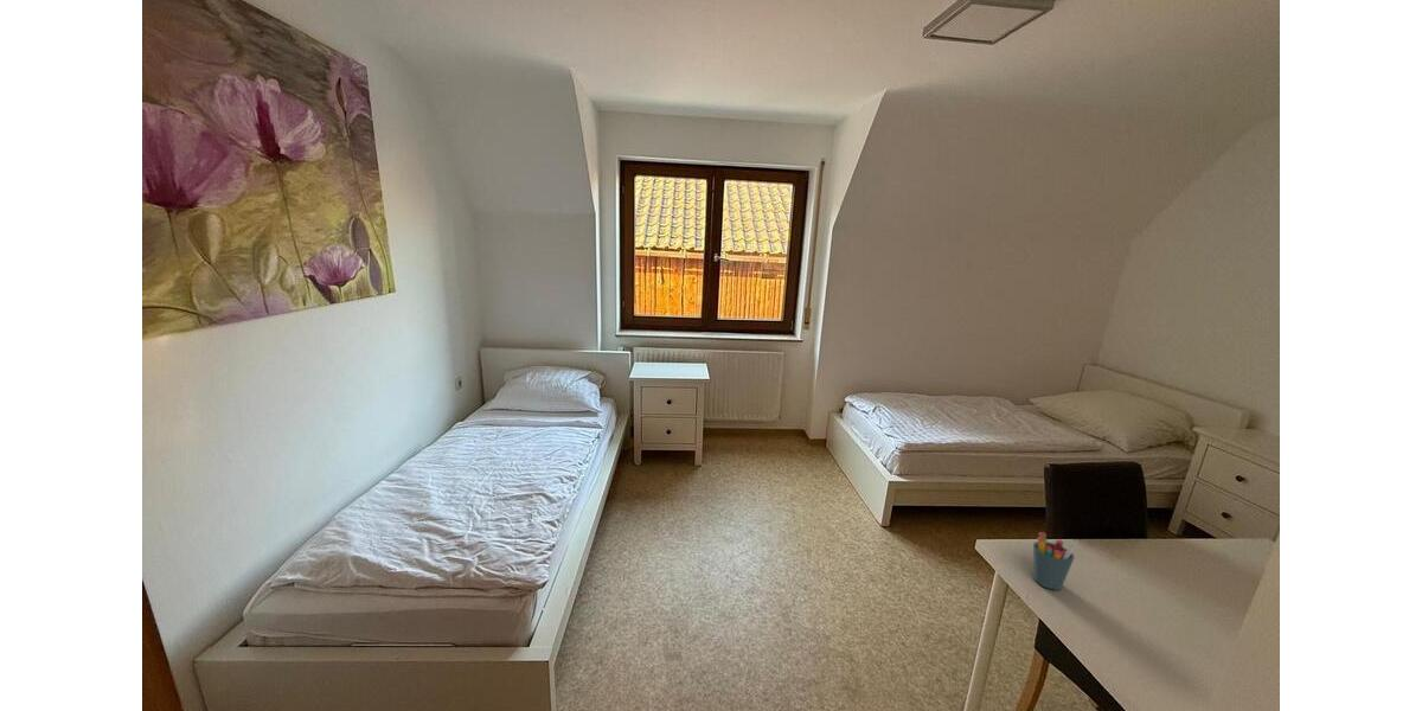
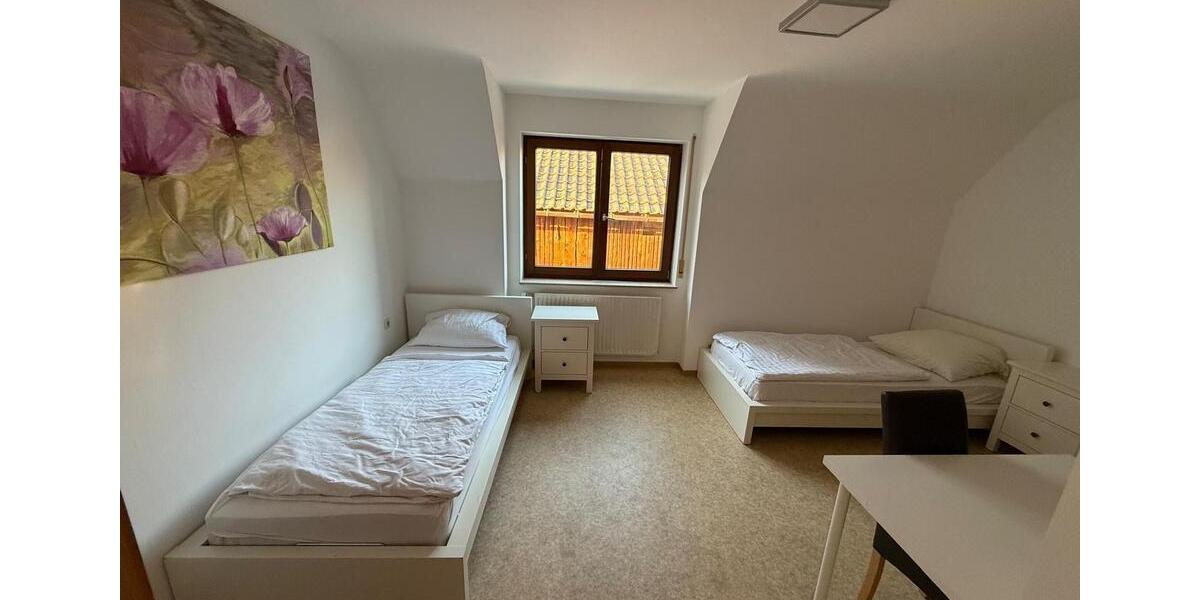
- pen holder [1032,531,1078,591]
